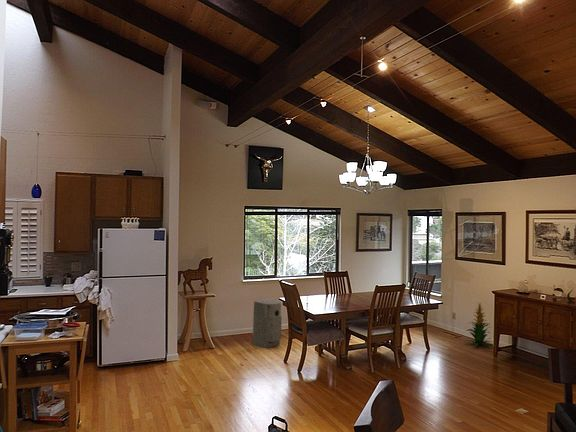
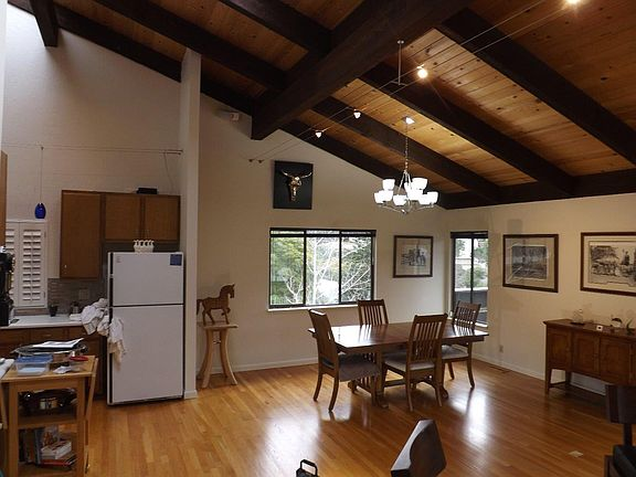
- air purifier [252,298,283,349]
- indoor plant [465,302,494,349]
